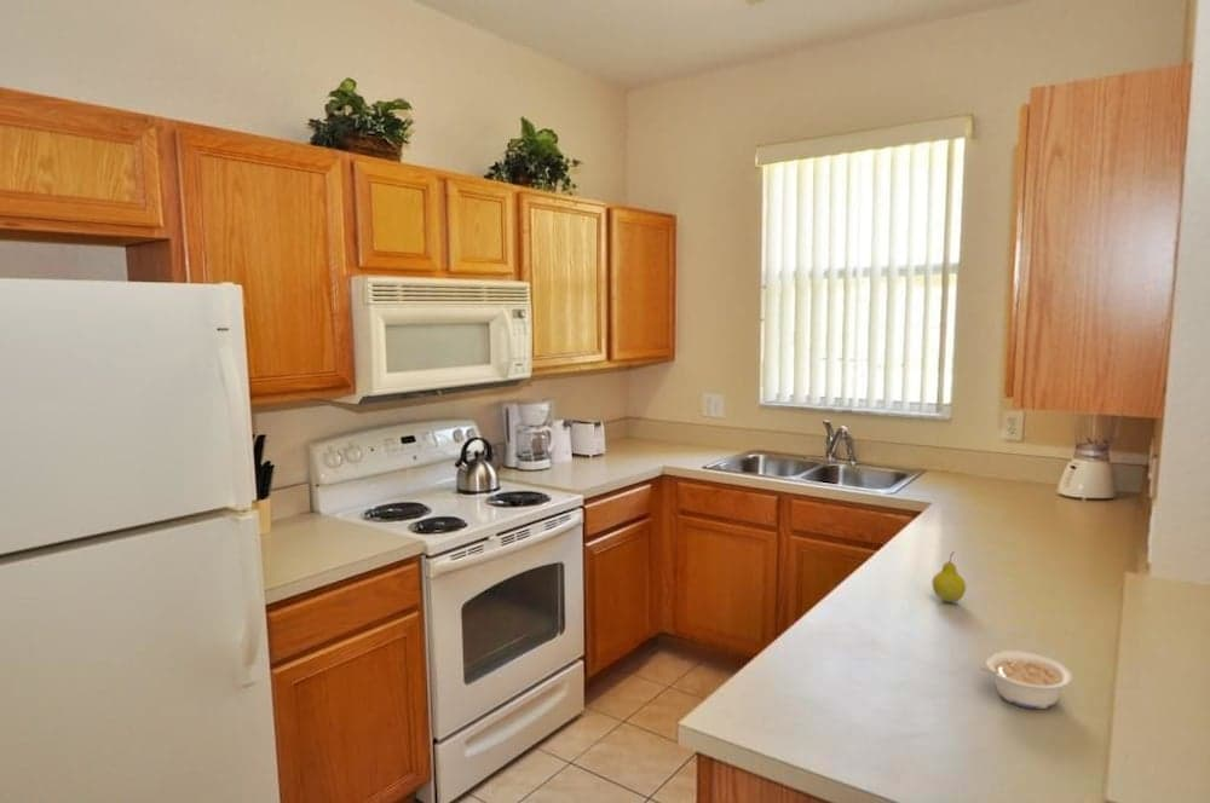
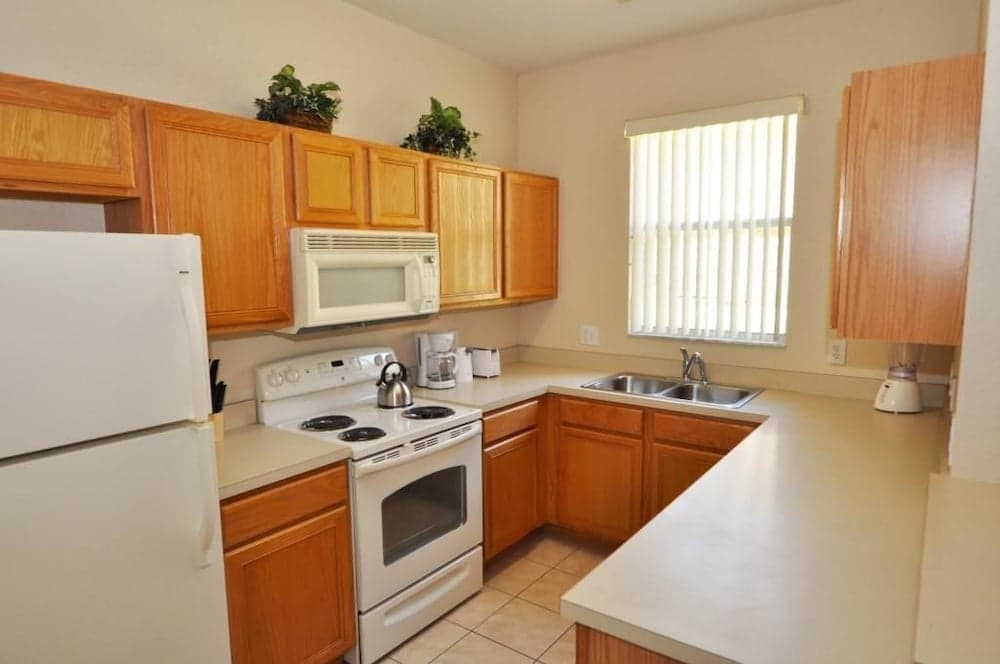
- legume [978,649,1073,710]
- fruit [930,550,967,603]
